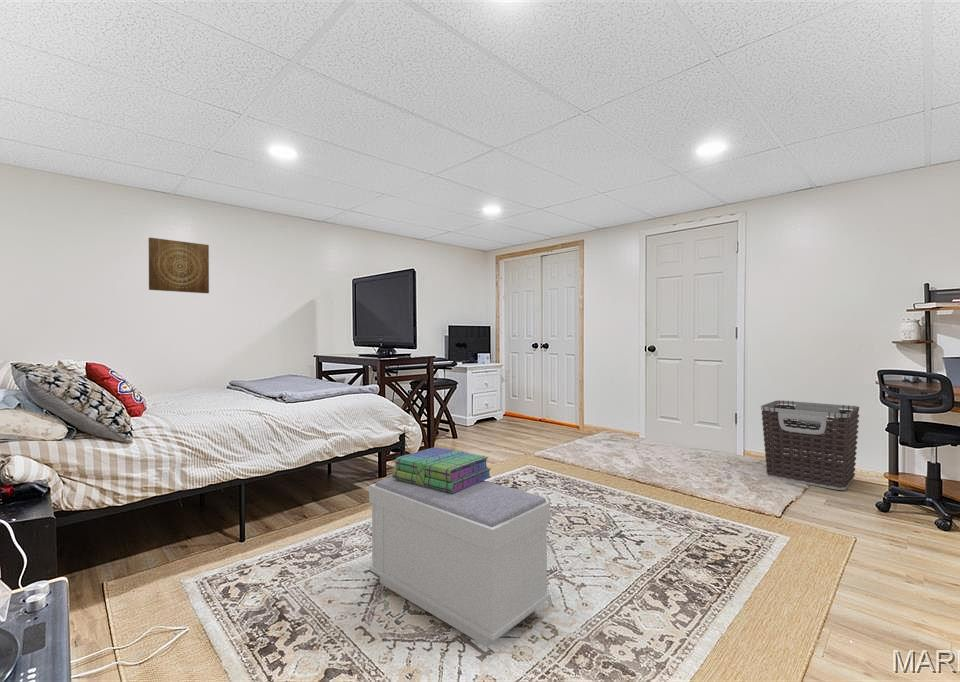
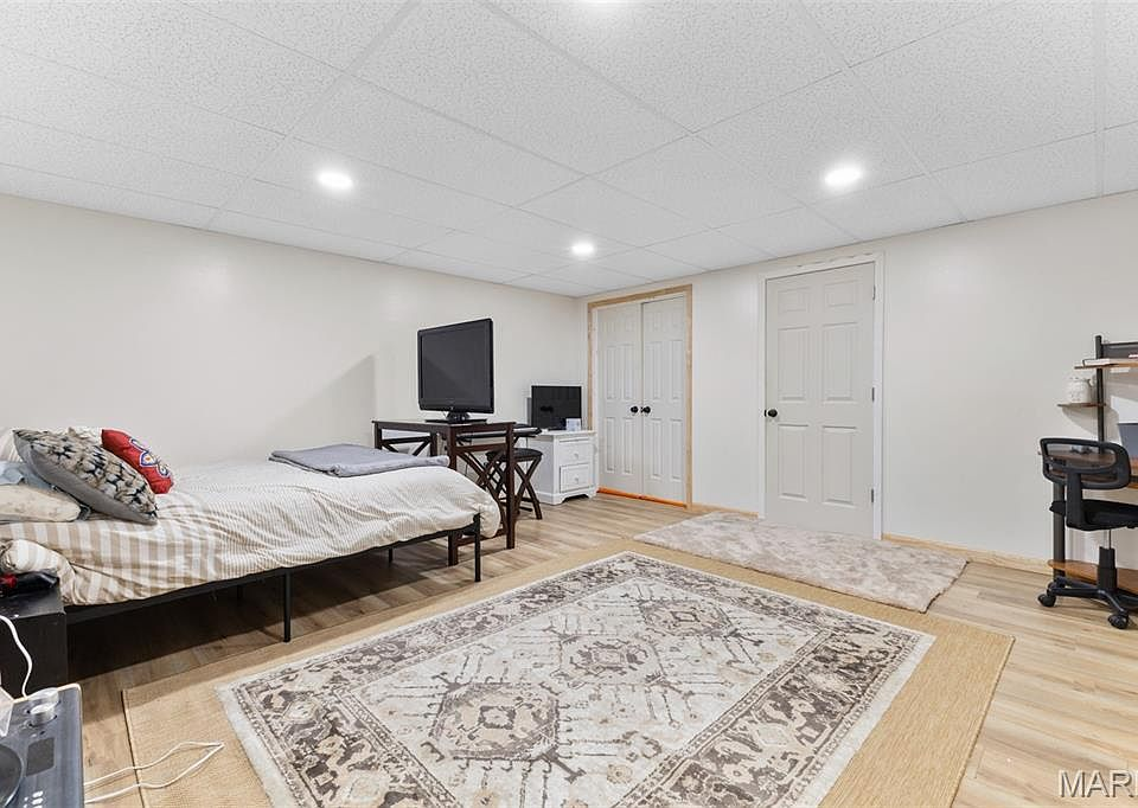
- stack of books [391,446,492,493]
- bench [368,476,551,648]
- clothes hamper [760,399,860,491]
- wall art [148,236,210,294]
